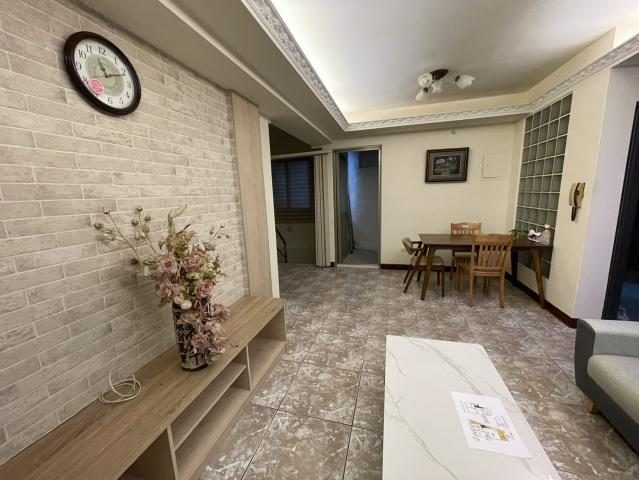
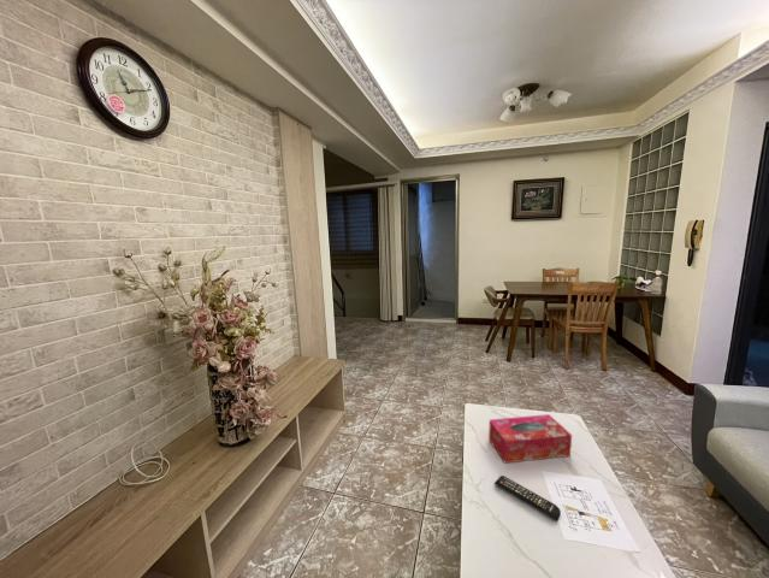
+ tissue box [487,413,573,464]
+ remote control [493,474,562,521]
